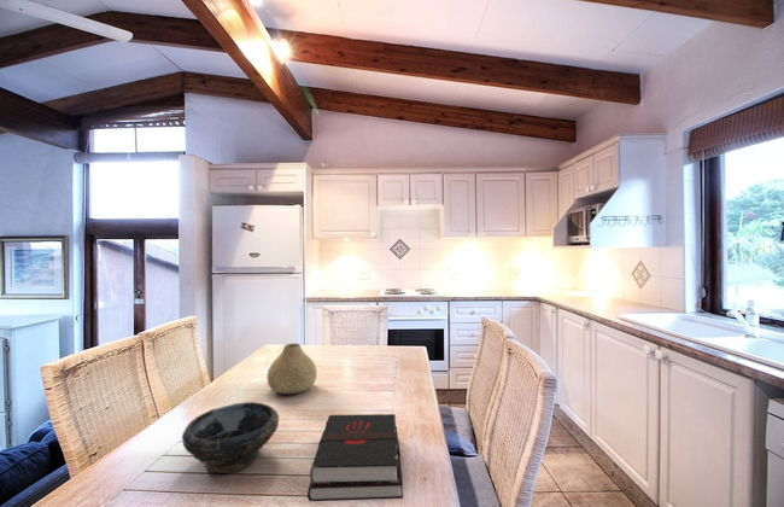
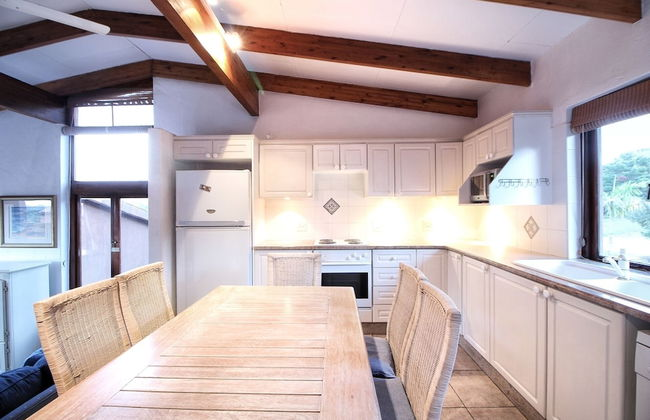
- vase [267,343,318,395]
- hardback book [306,413,404,502]
- bowl [181,401,280,474]
